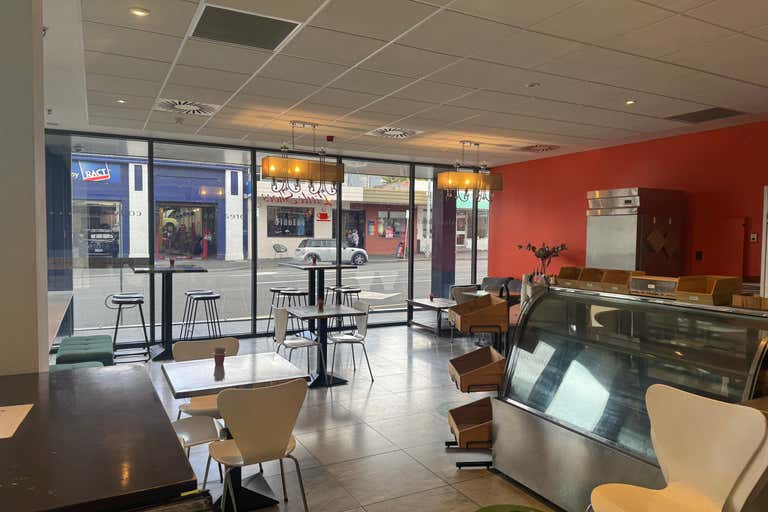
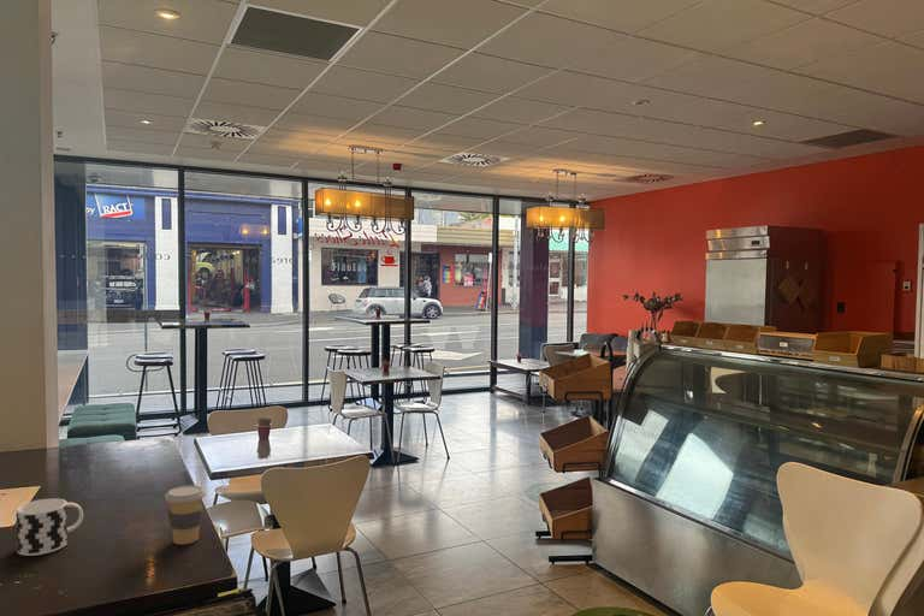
+ cup [16,497,84,557]
+ coffee cup [164,485,207,546]
